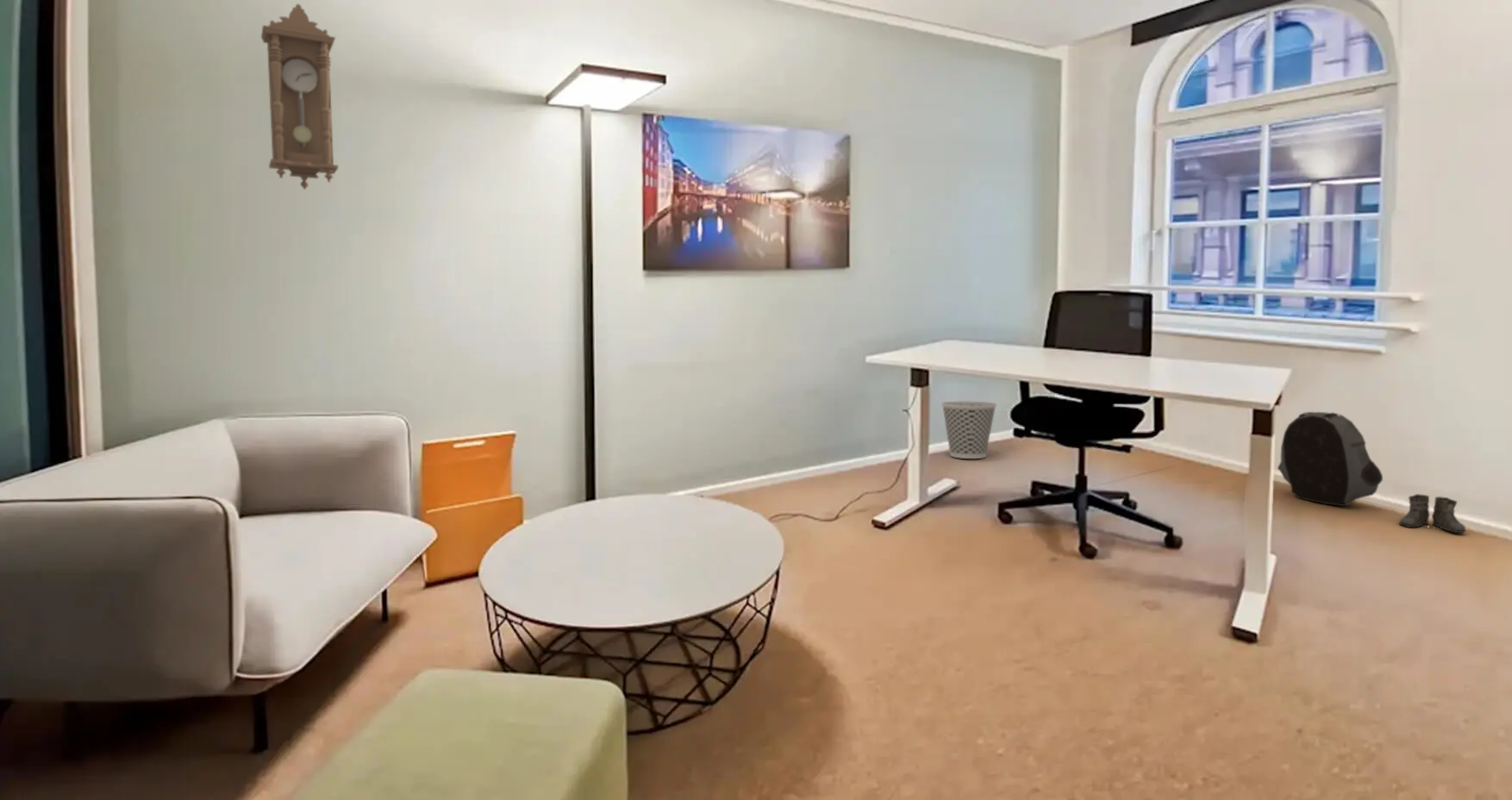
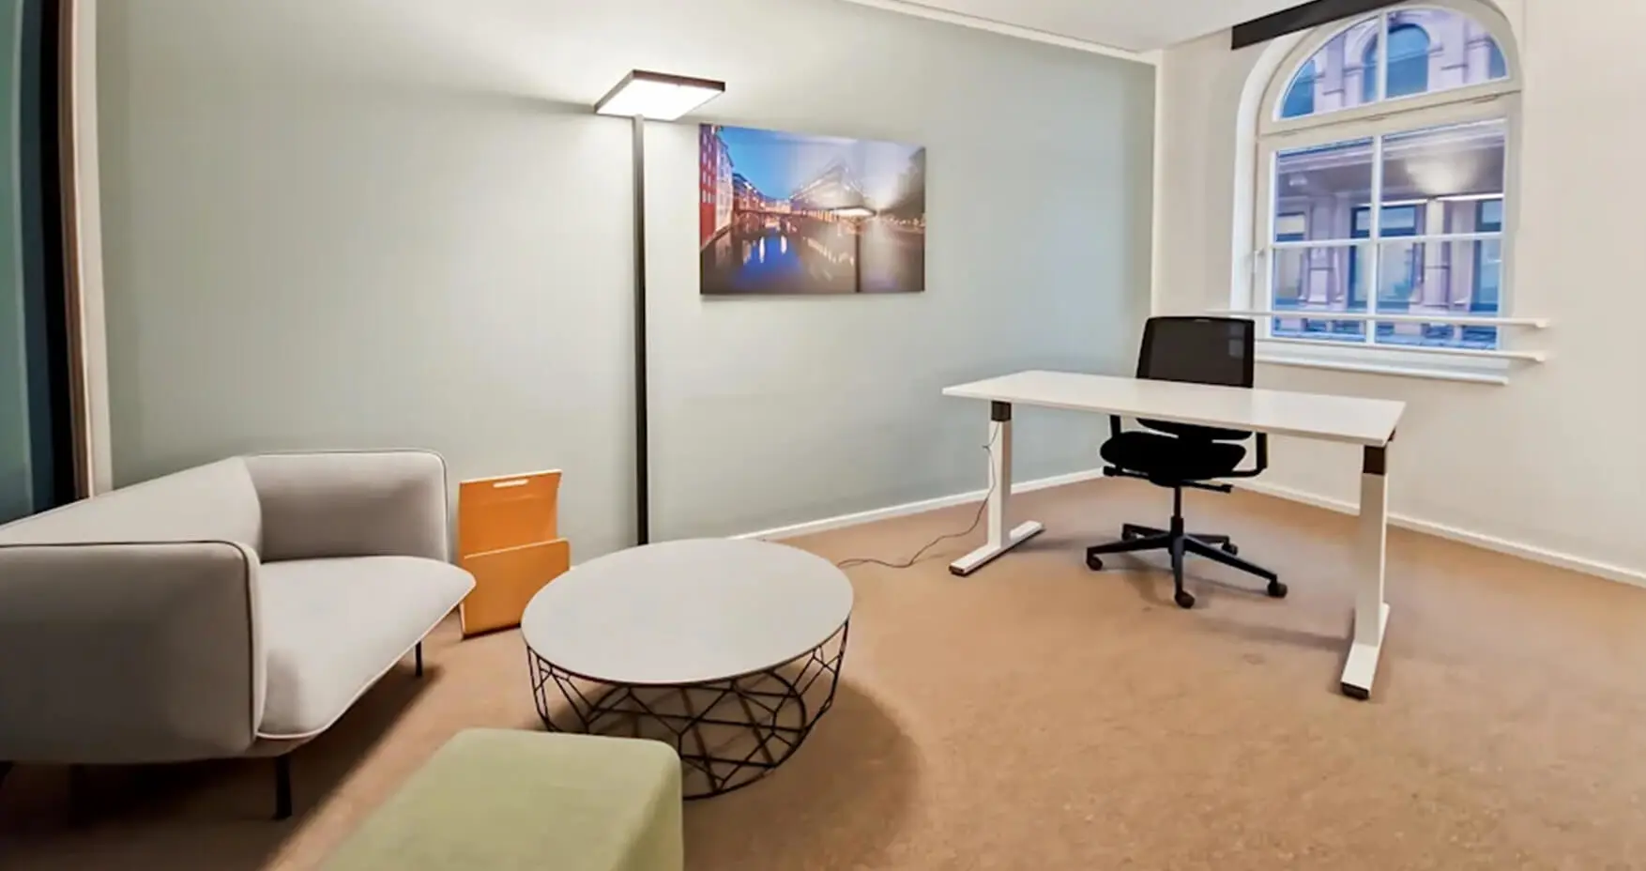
- boots [1398,493,1467,534]
- backpack [1277,411,1384,507]
- wastebasket [940,401,997,459]
- pendulum clock [260,3,339,191]
